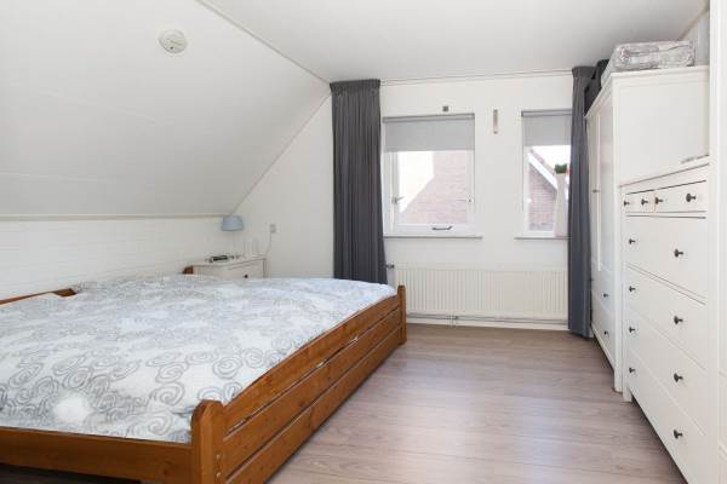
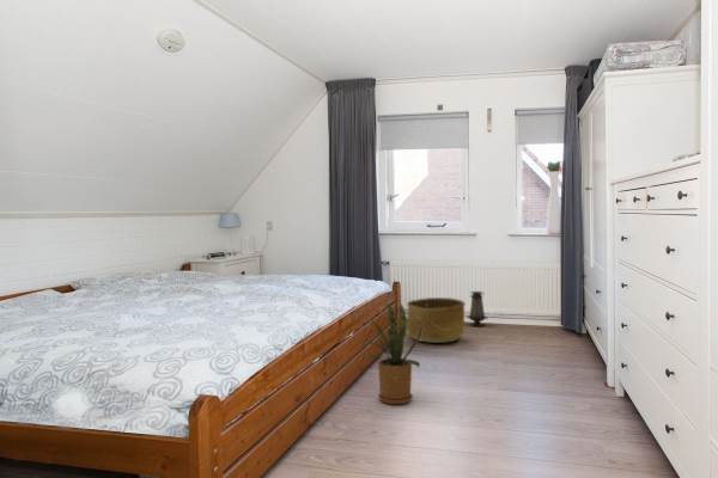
+ lantern [466,290,489,327]
+ house plant [359,300,422,405]
+ basket [406,296,467,344]
